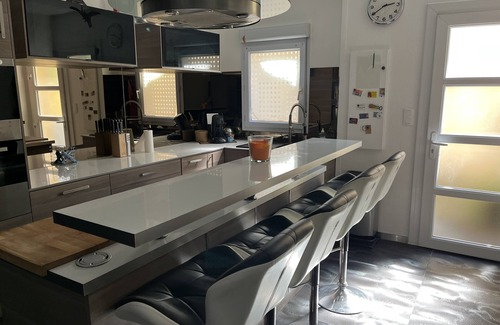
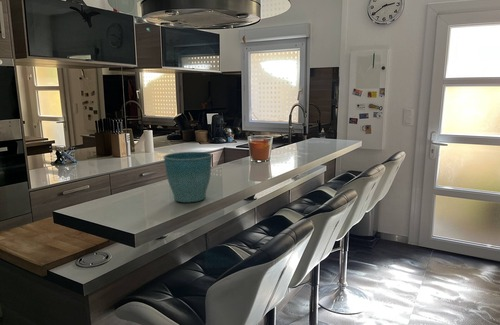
+ flower pot [162,151,213,203]
